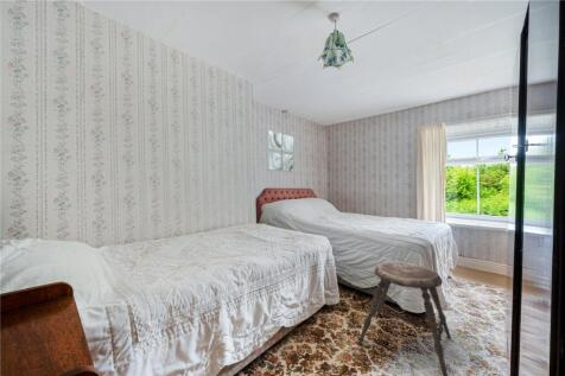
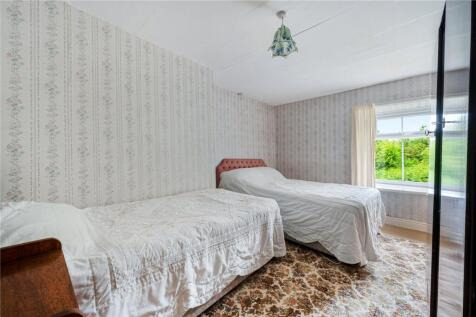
- wall art [266,128,296,173]
- stool [356,260,452,376]
